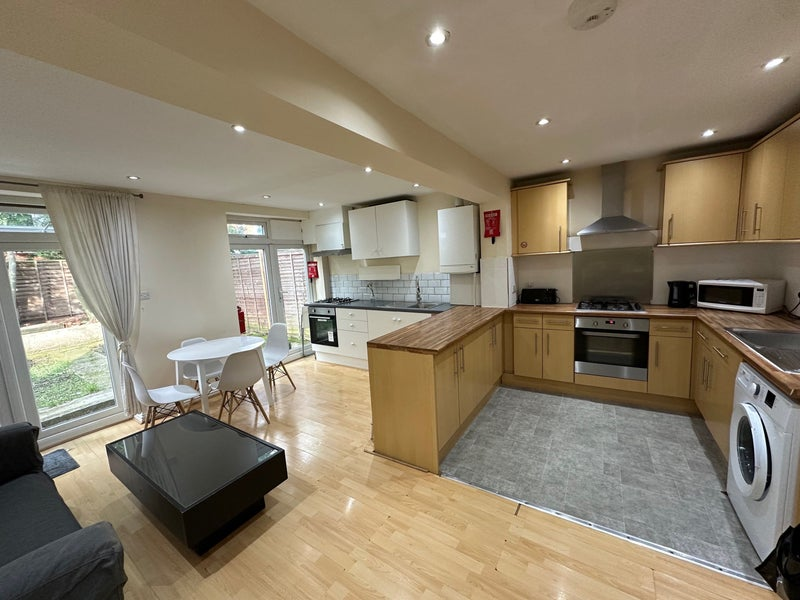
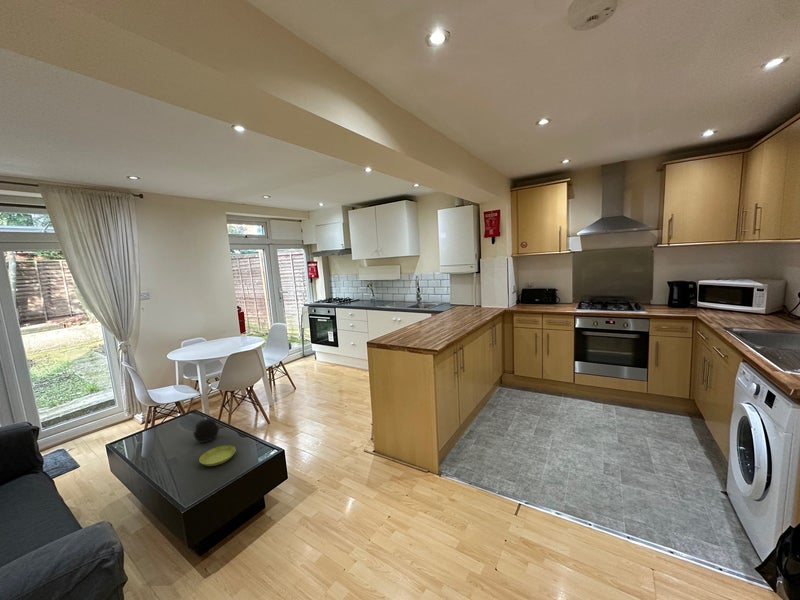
+ saucer [198,445,237,467]
+ speaker [192,417,220,444]
